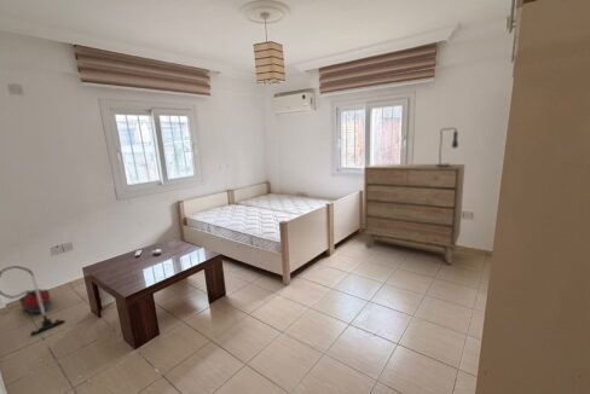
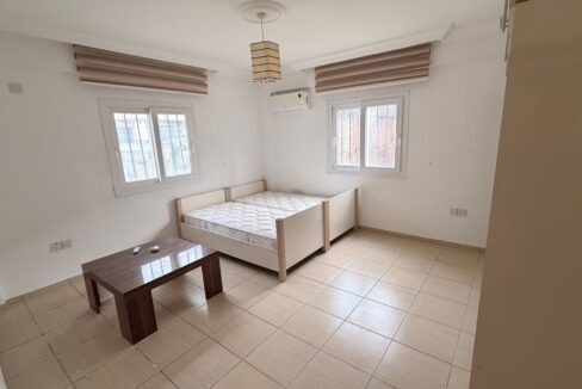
- dresser [363,163,465,265]
- vacuum cleaner [0,265,65,336]
- table lamp [436,127,459,168]
